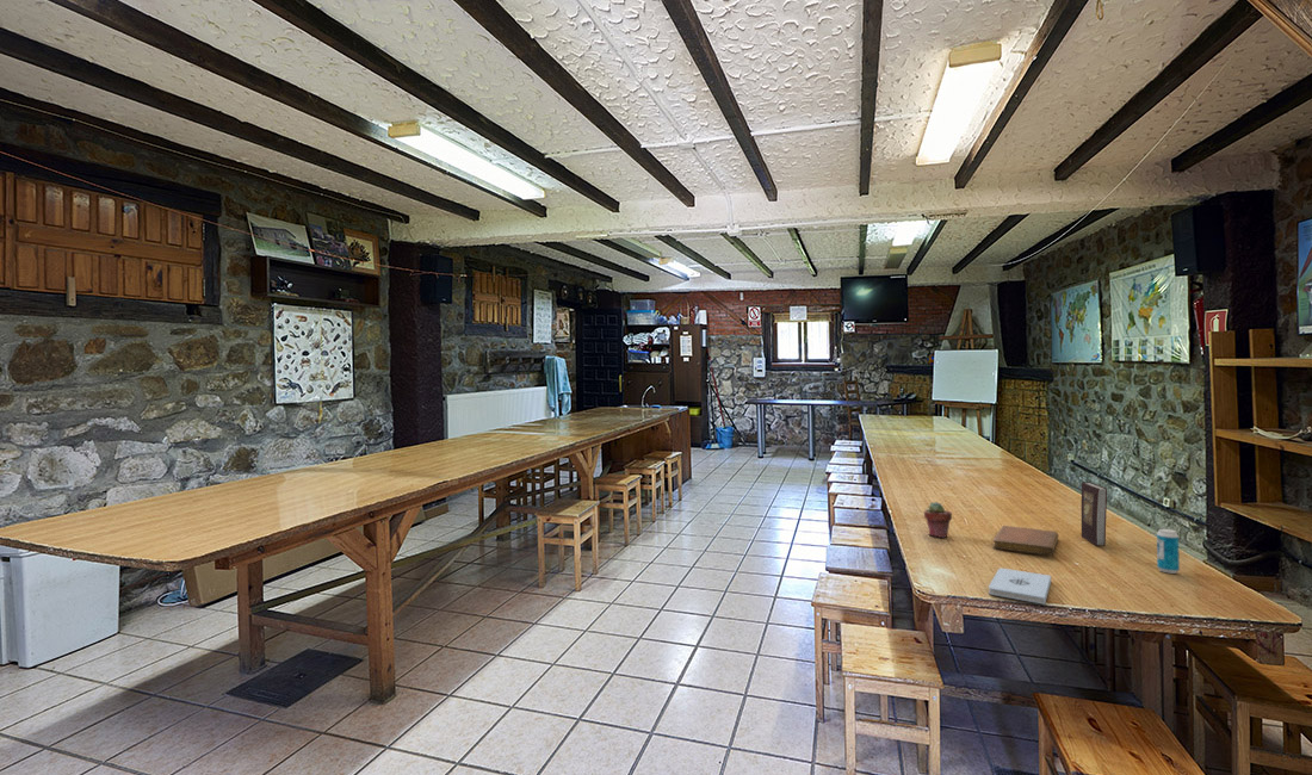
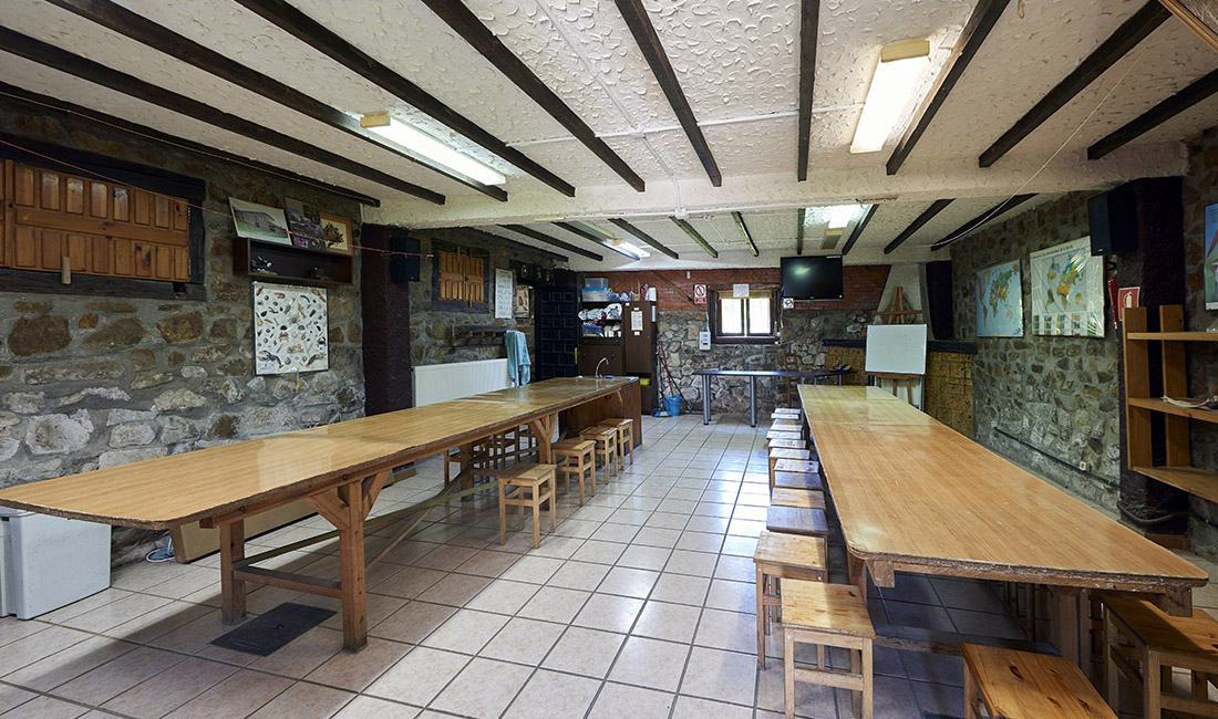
- potted succulent [923,501,953,539]
- book [1081,480,1108,547]
- notepad [988,568,1052,606]
- beverage can [1156,528,1181,575]
- notebook [991,525,1059,557]
